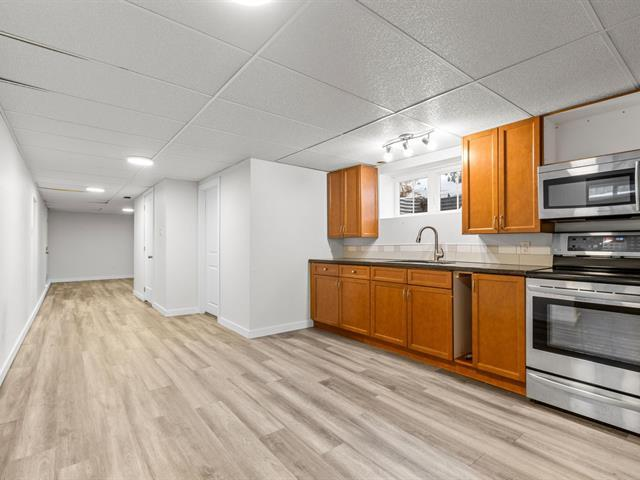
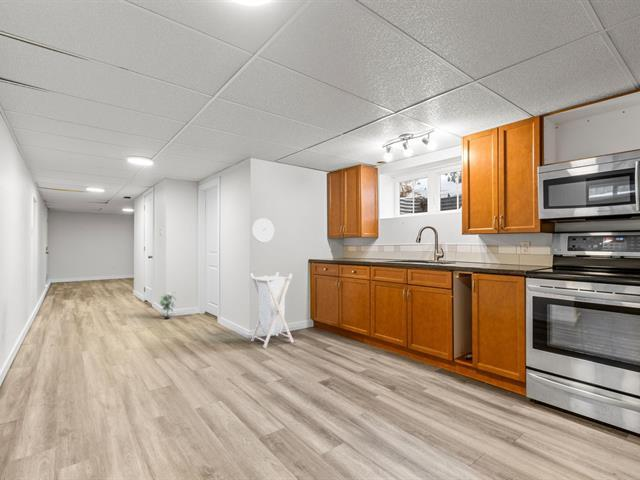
+ potted plant [157,291,177,320]
+ laundry hamper [249,271,295,349]
+ wall clock [251,217,275,243]
